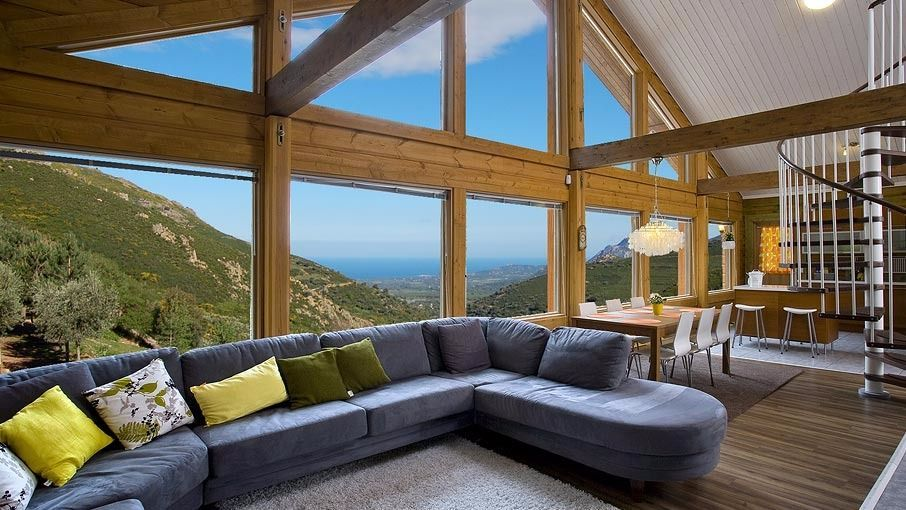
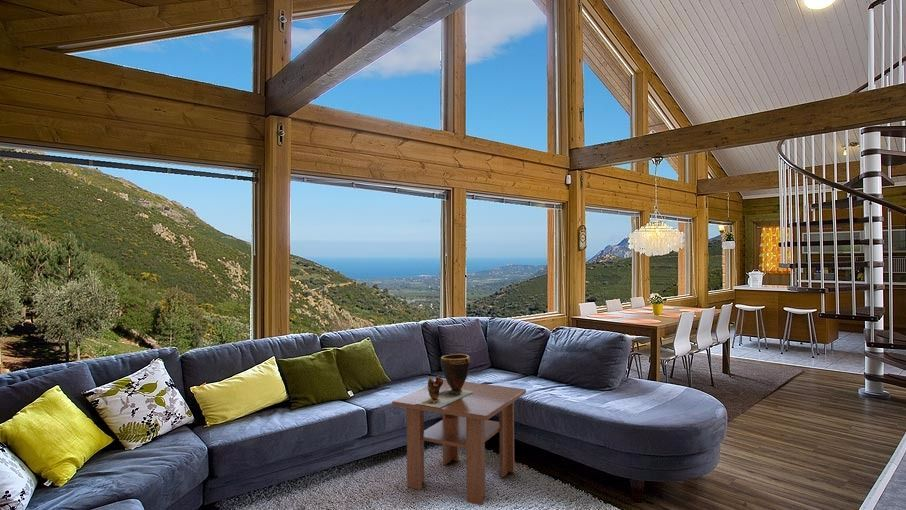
+ clay pot [415,353,473,408]
+ coffee table [391,378,527,506]
